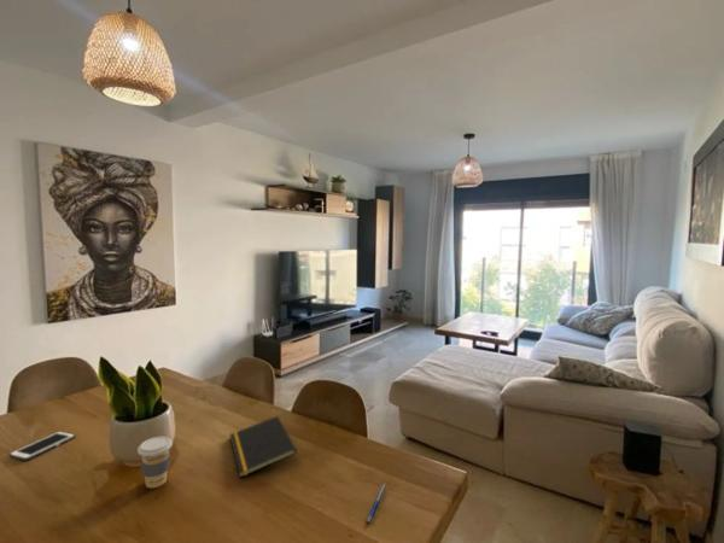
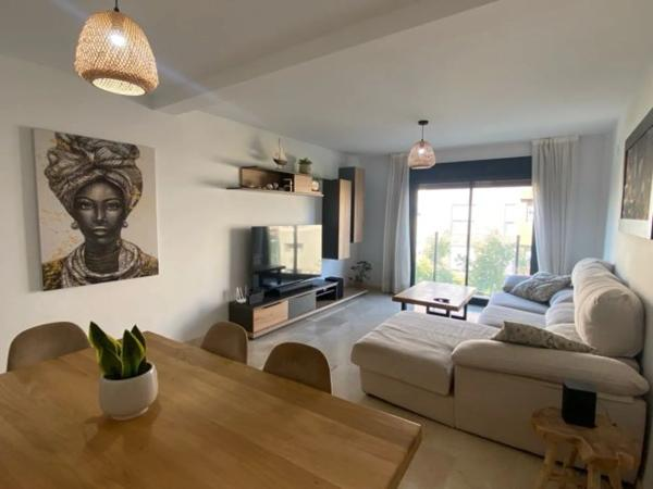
- cell phone [8,430,76,462]
- notepad [228,415,298,479]
- pen [364,483,389,525]
- coffee cup [136,436,174,489]
